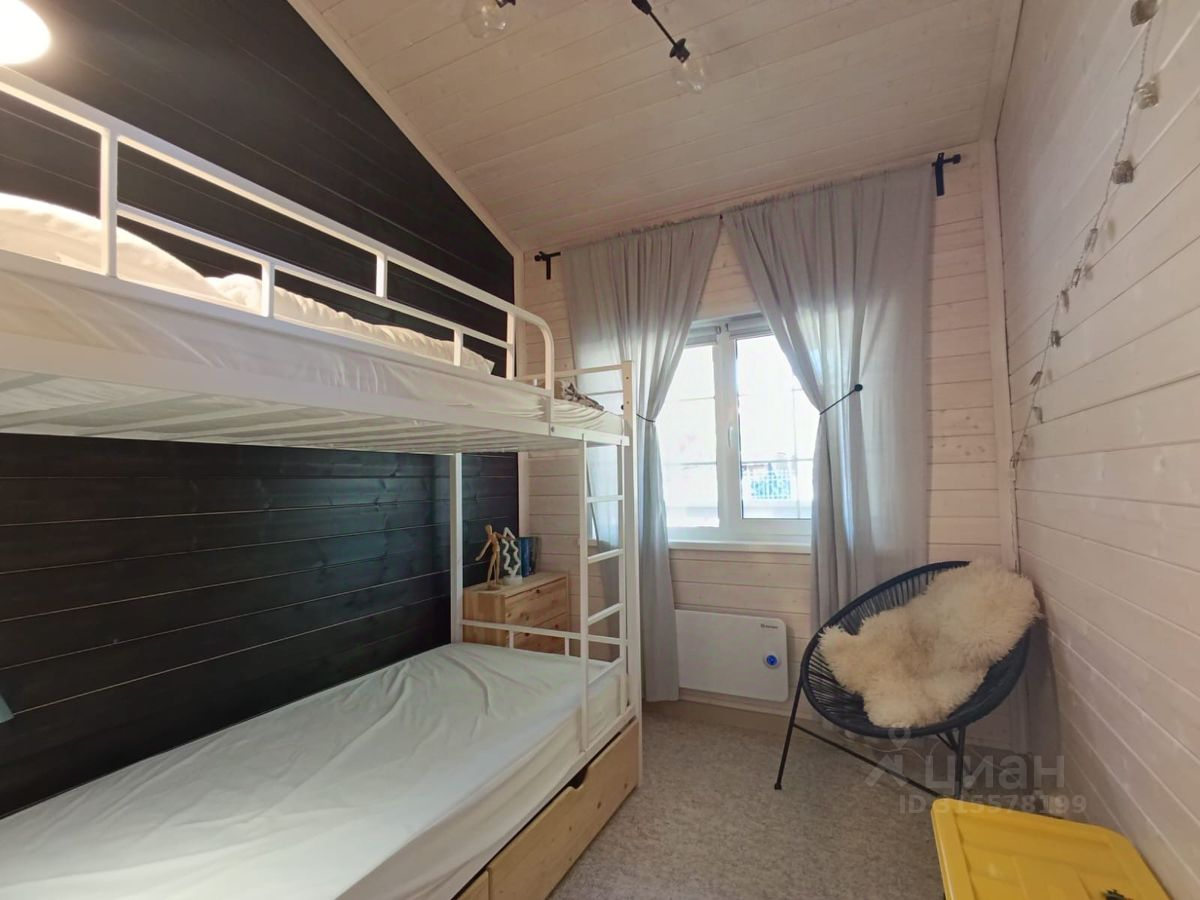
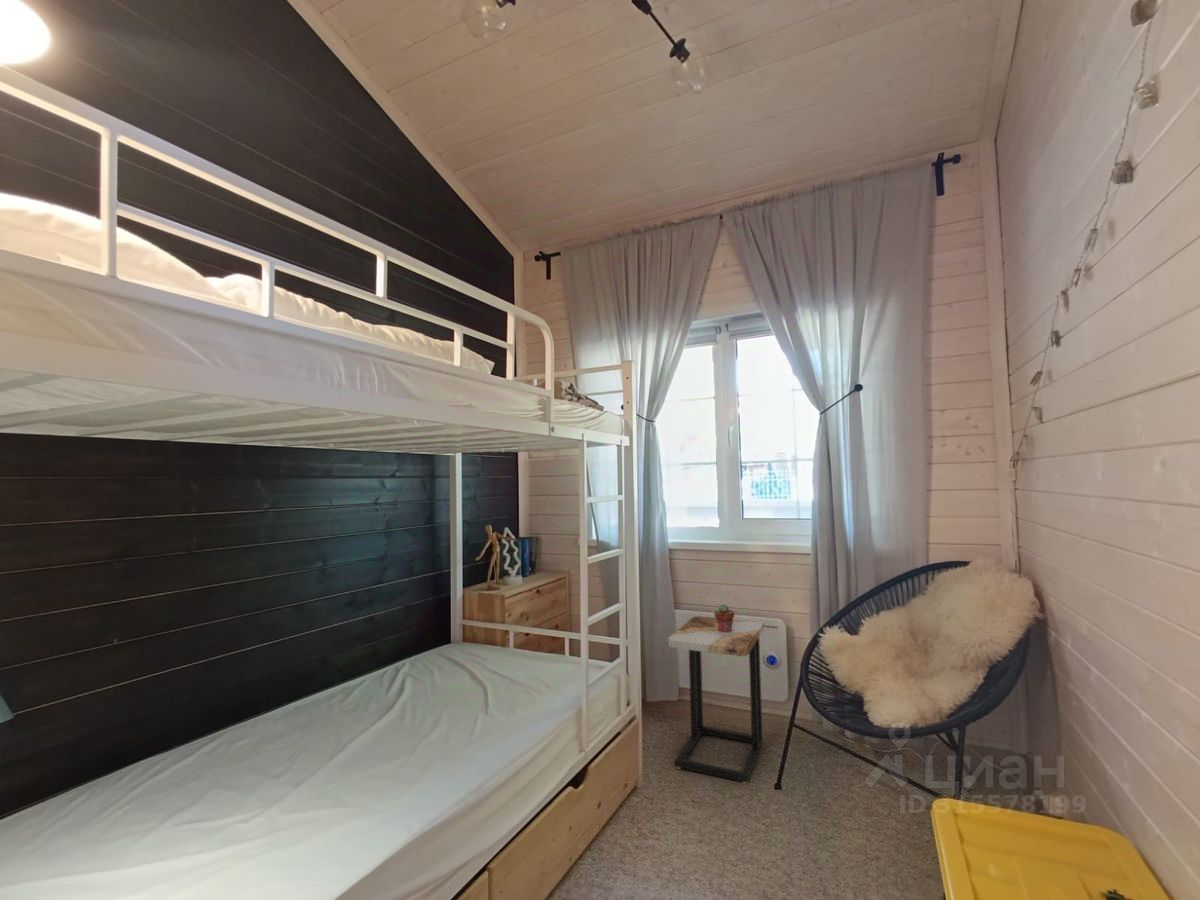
+ potted succulent [713,603,736,632]
+ side table [667,615,764,784]
